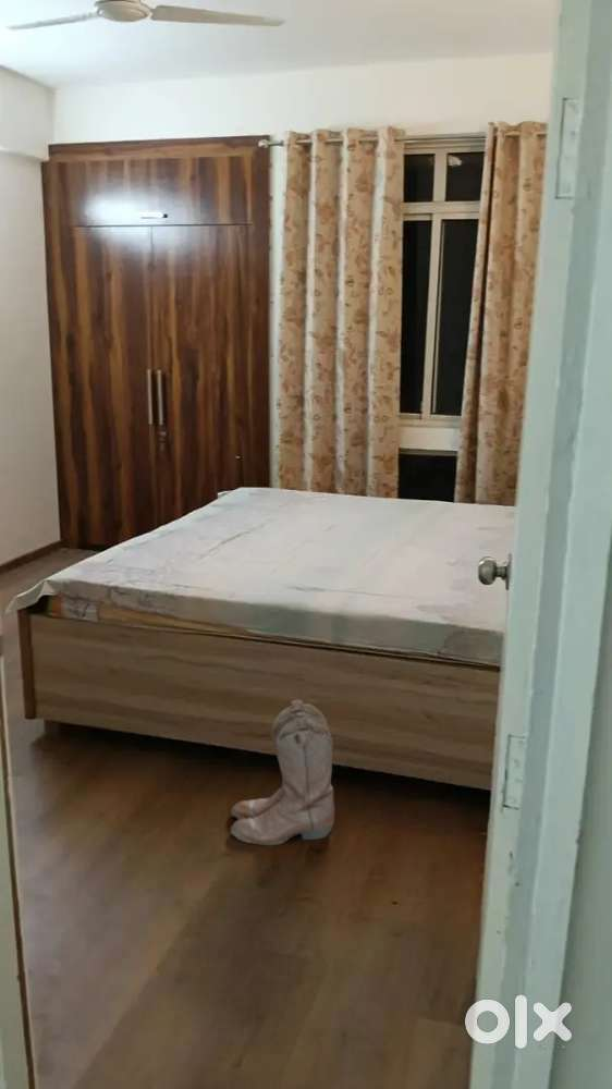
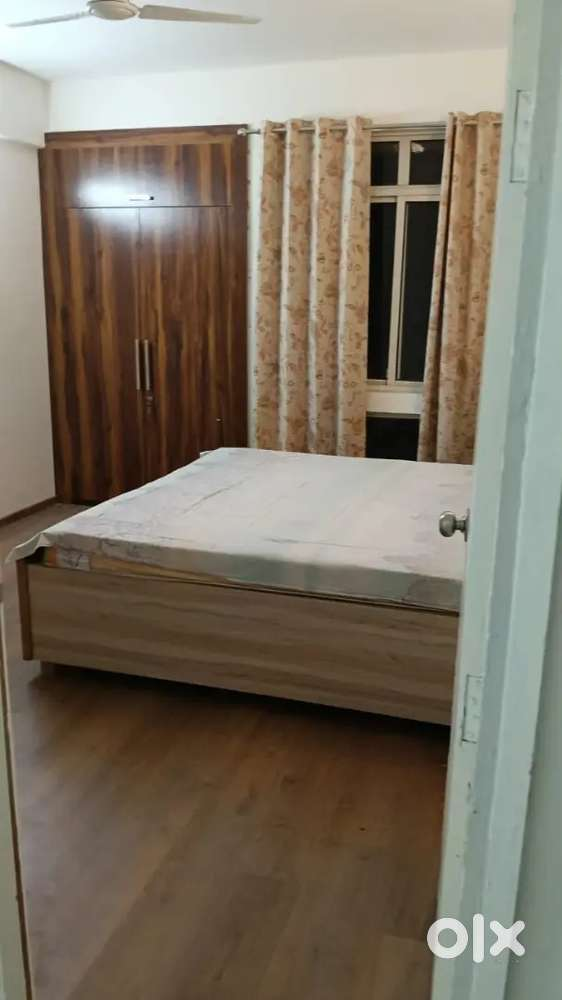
- boots [229,698,335,846]
